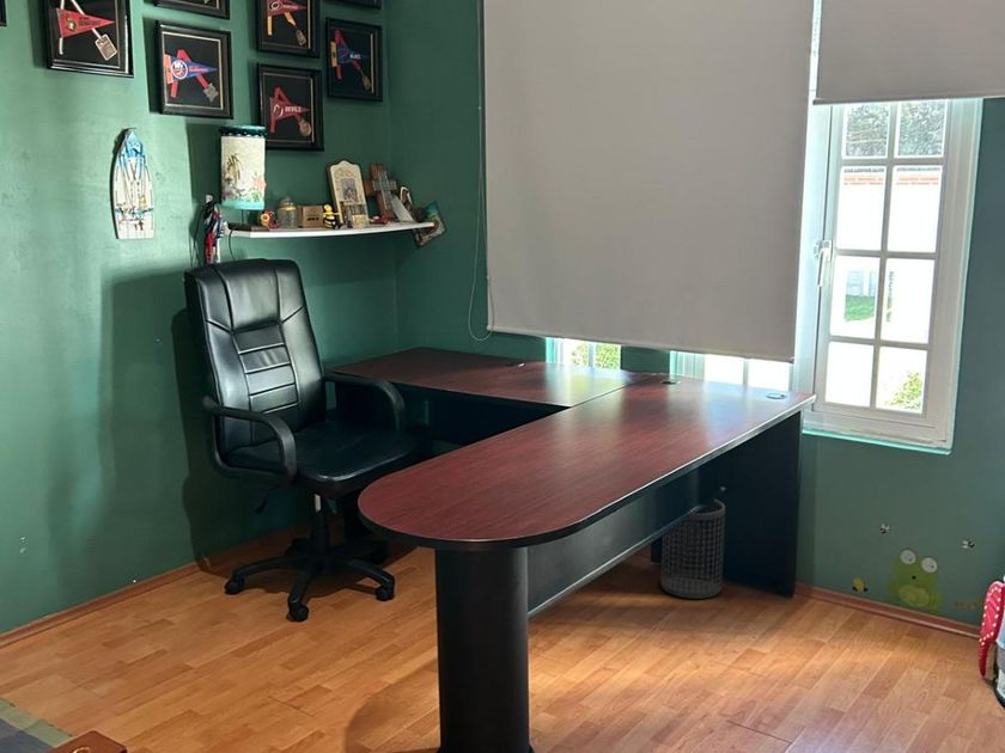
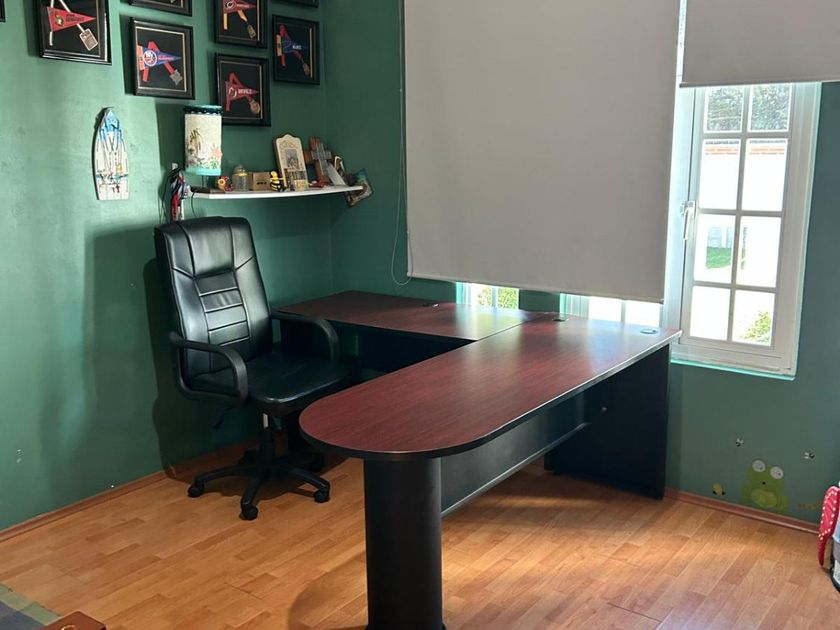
- wastebasket [660,498,726,600]
